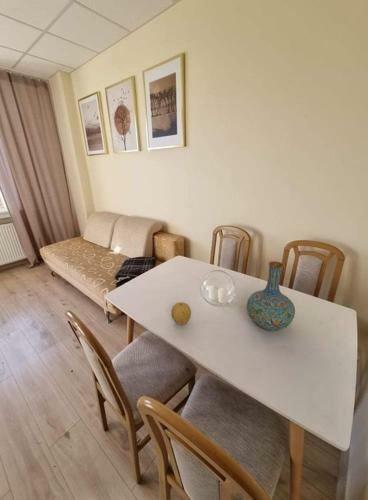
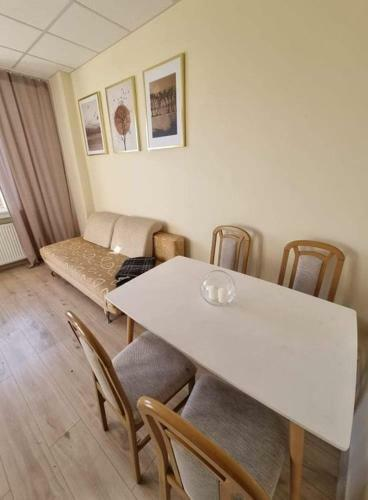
- fruit [170,301,192,326]
- vase [246,260,296,332]
